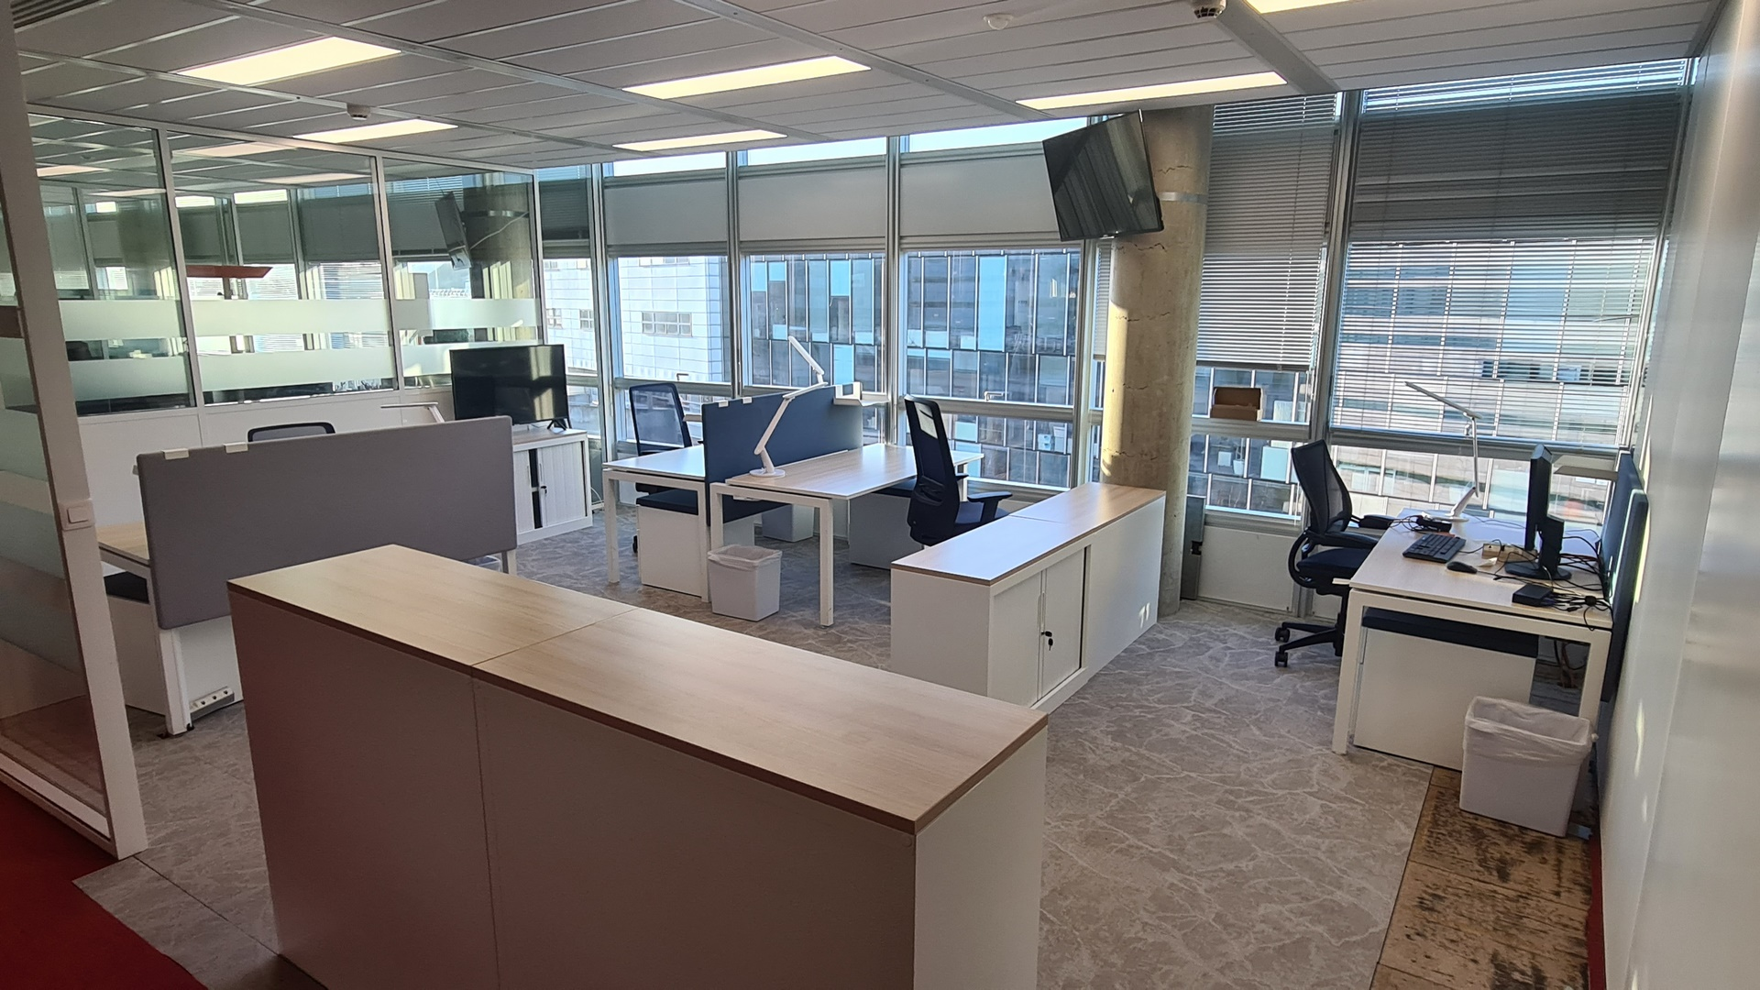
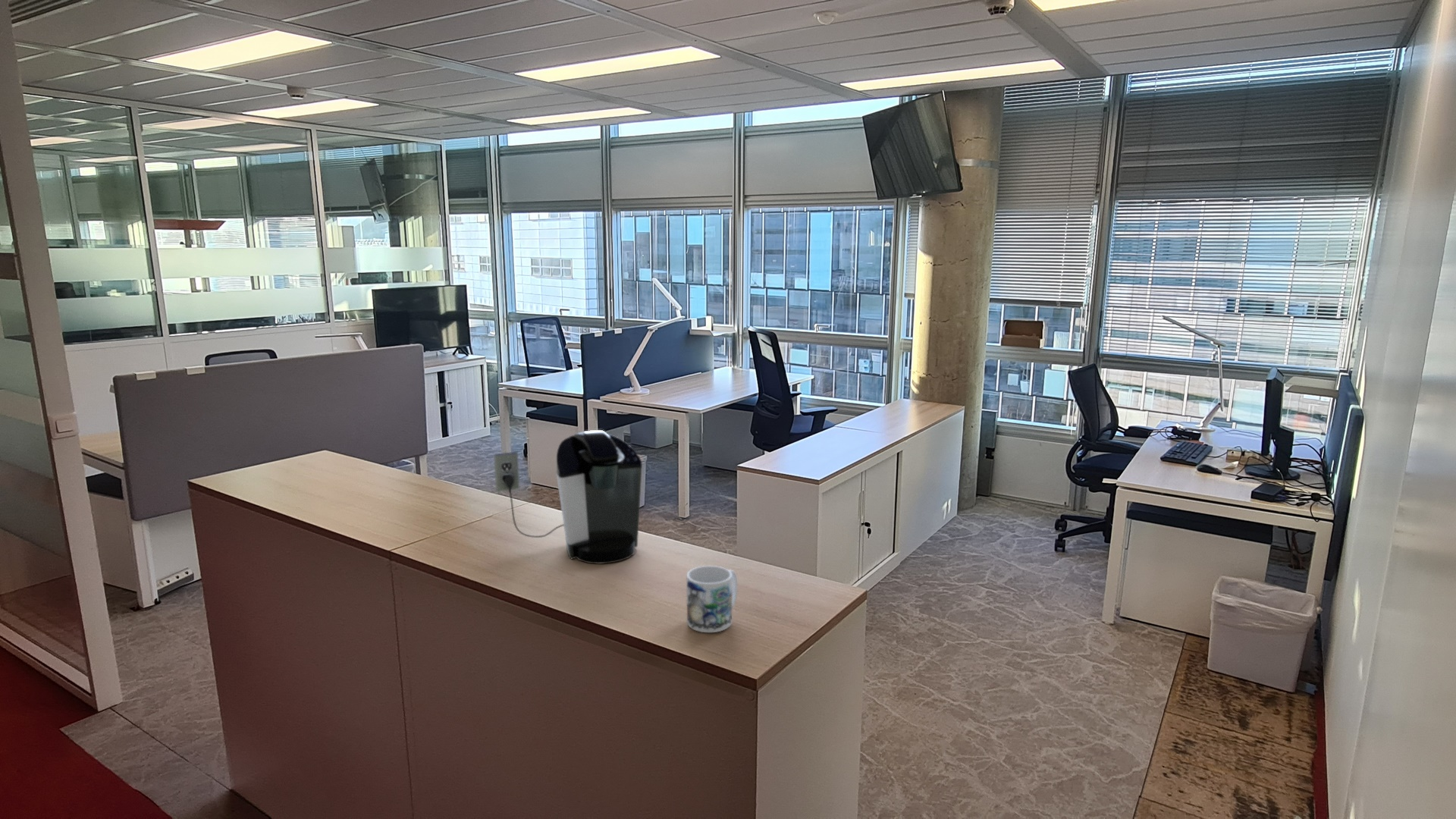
+ mug [686,565,738,633]
+ coffee maker [493,429,643,565]
